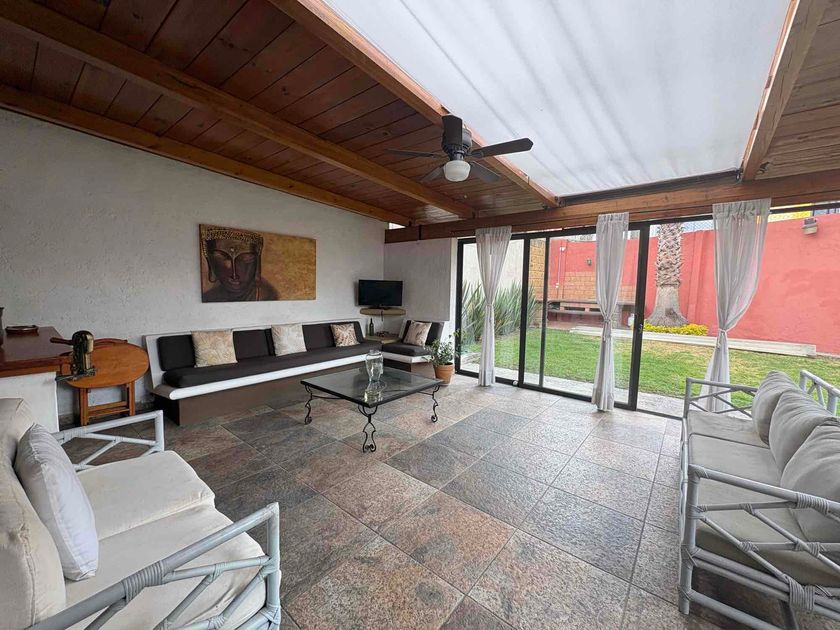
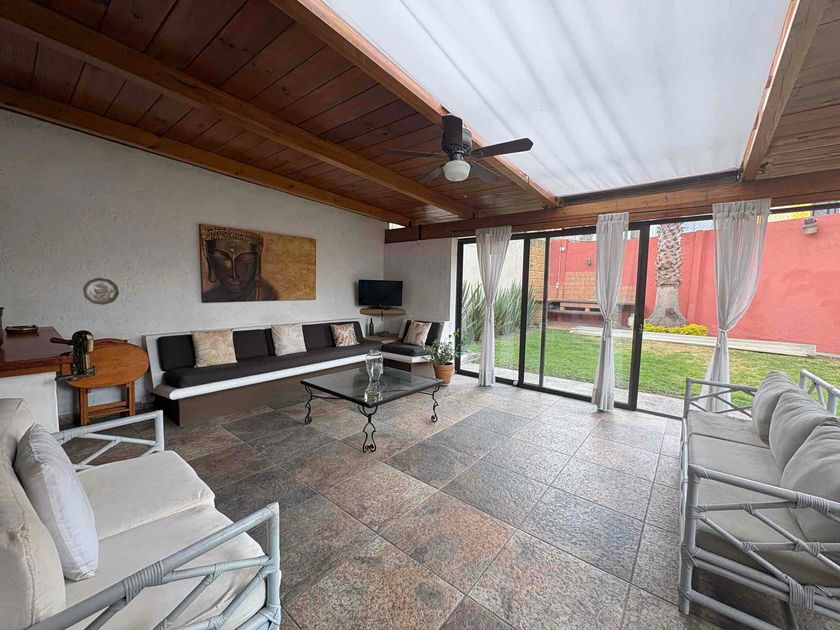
+ decorative plate [82,277,120,306]
